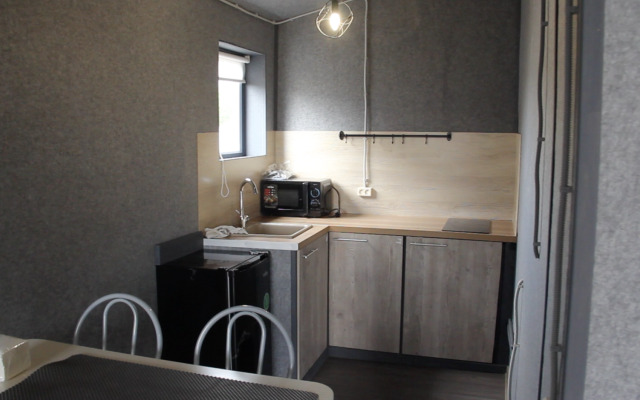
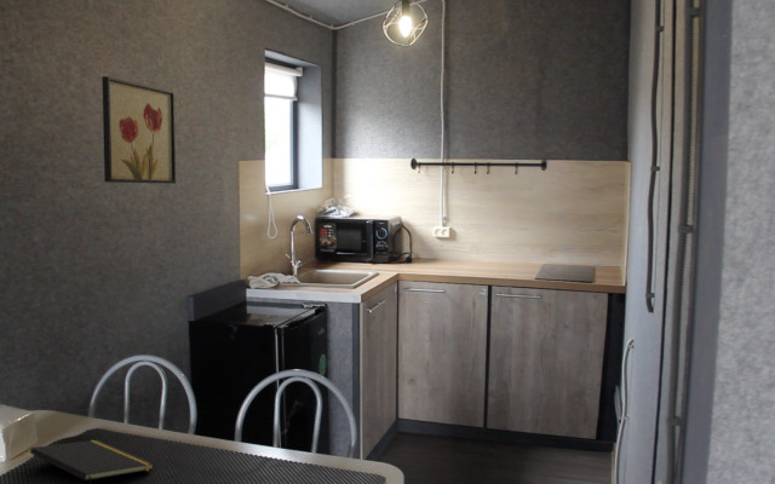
+ wall art [101,75,177,185]
+ notepad [29,439,155,484]
